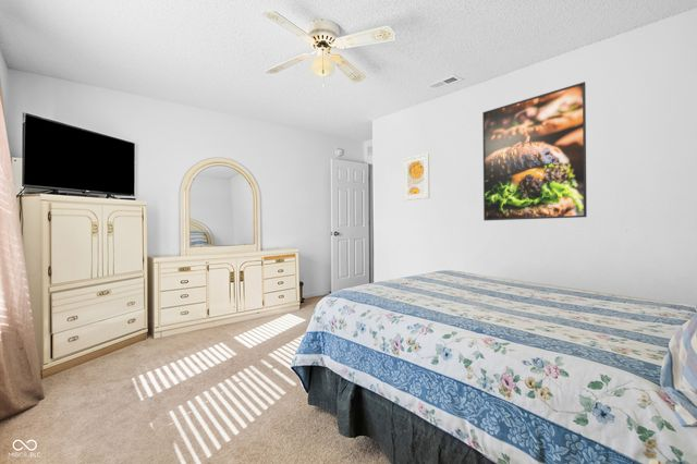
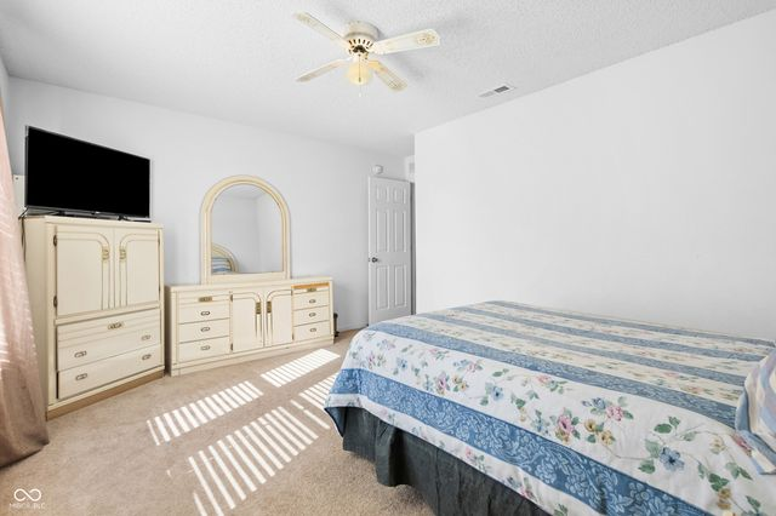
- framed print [402,152,430,202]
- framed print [481,81,588,221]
